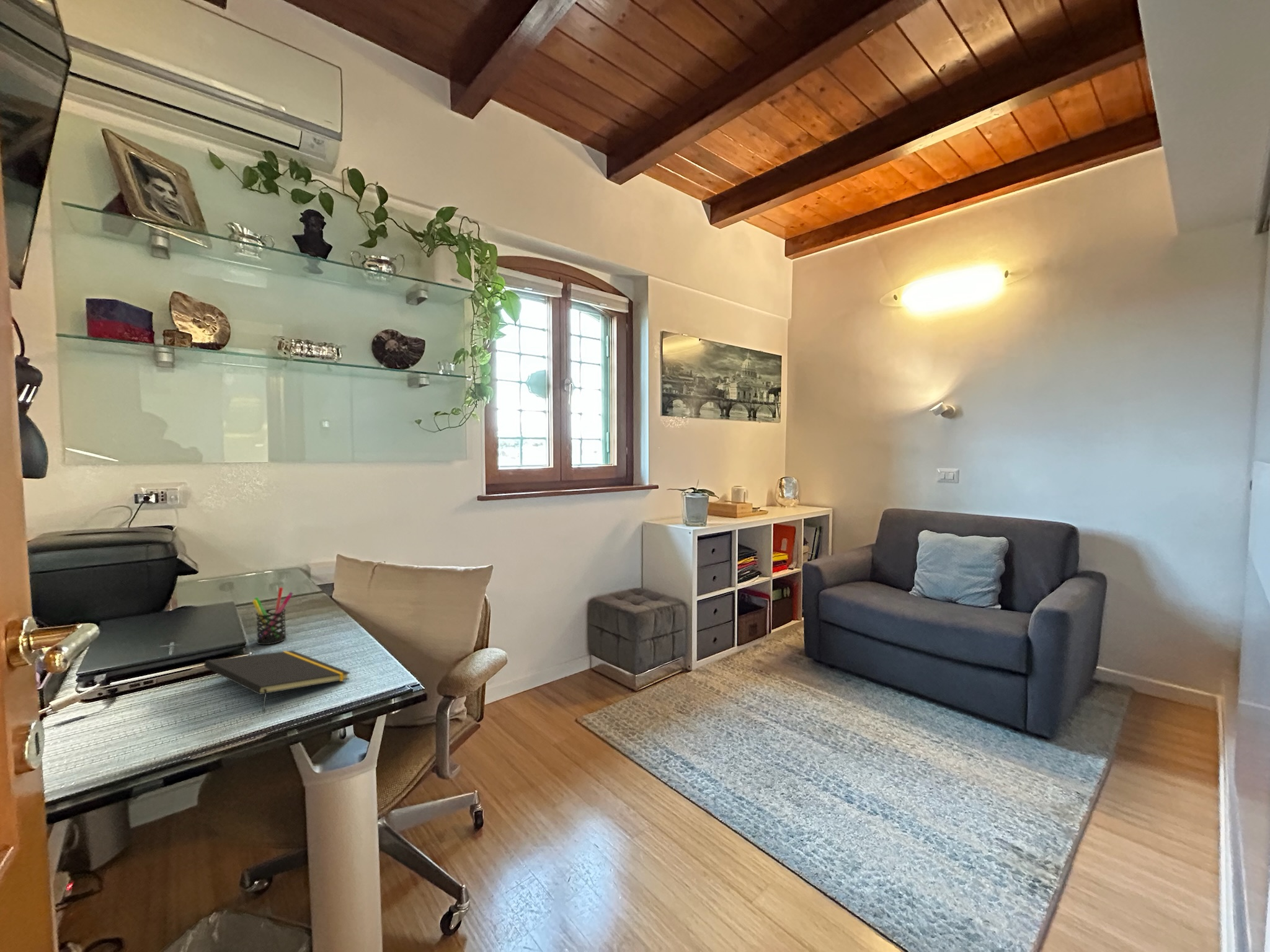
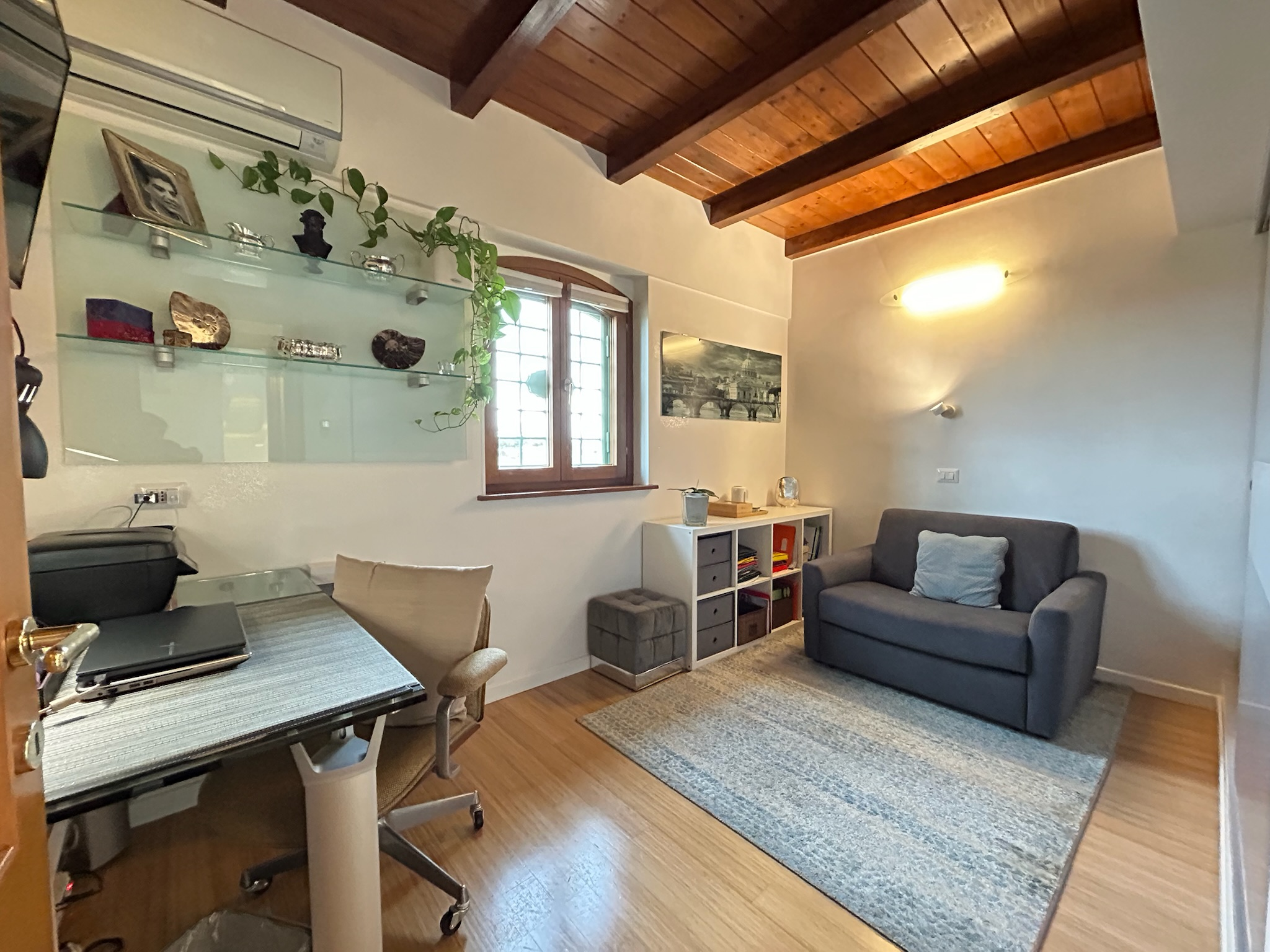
- pen holder [252,587,293,645]
- notepad [203,650,350,713]
